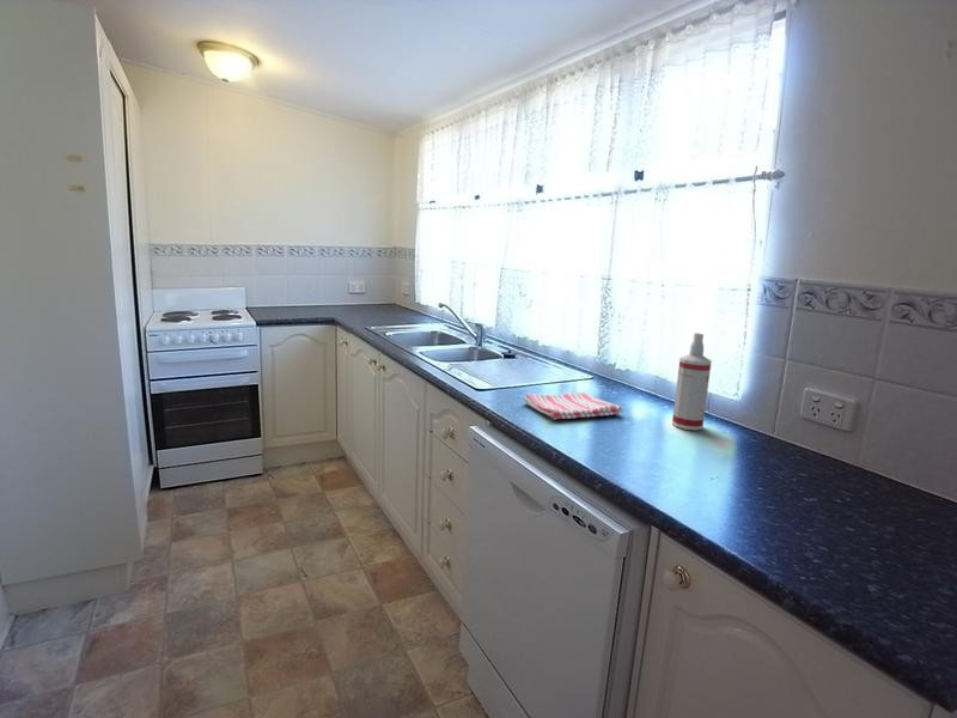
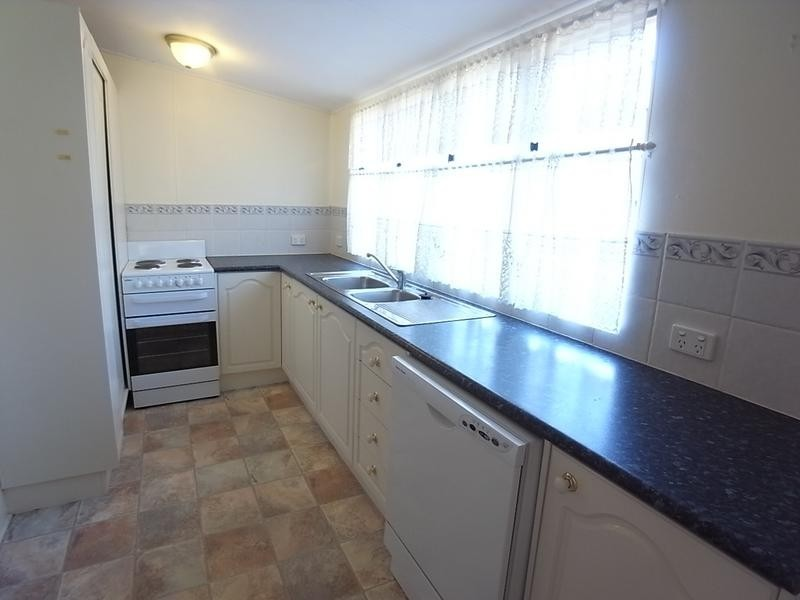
- spray bottle [671,331,713,431]
- dish towel [523,391,624,421]
